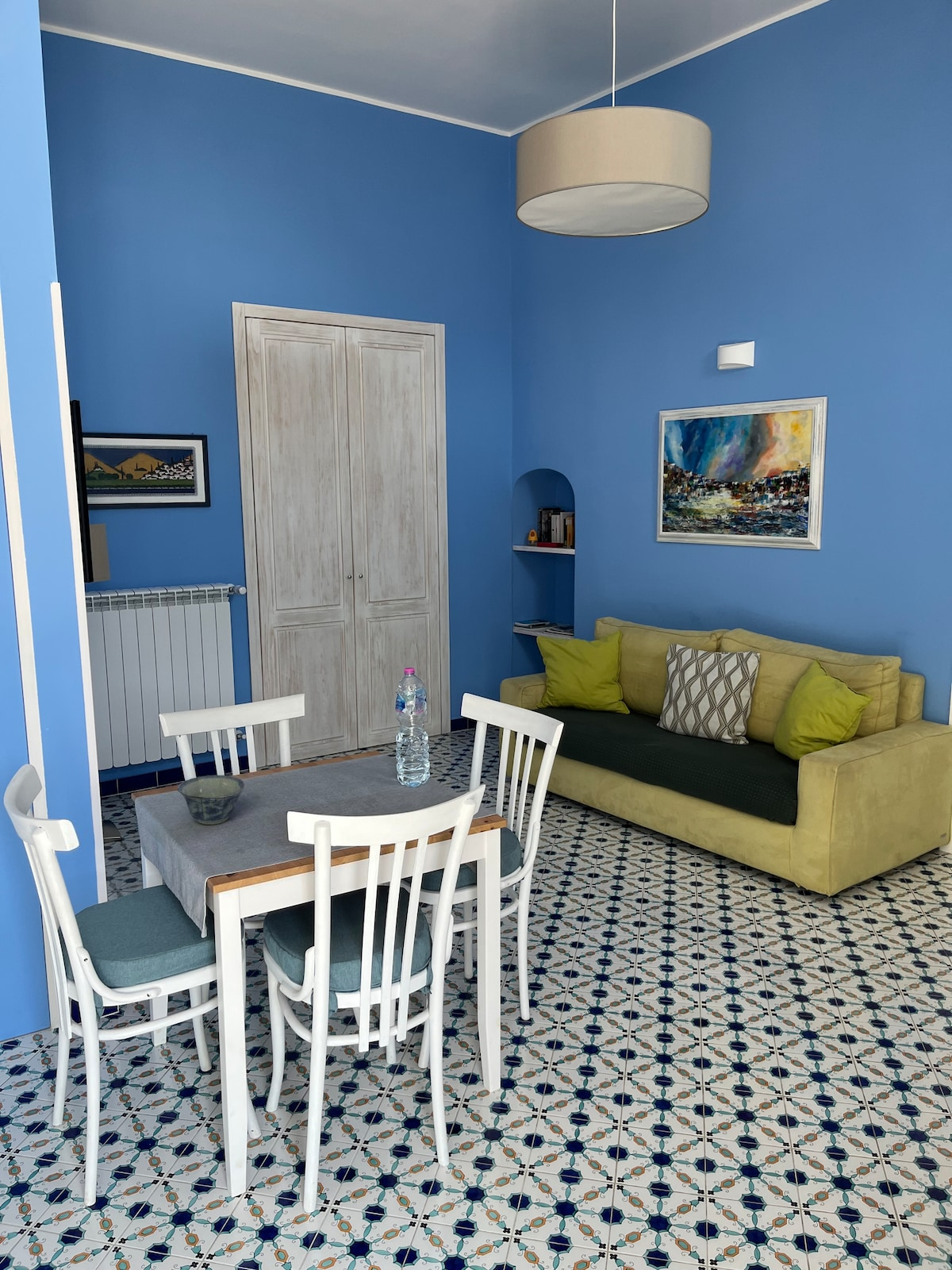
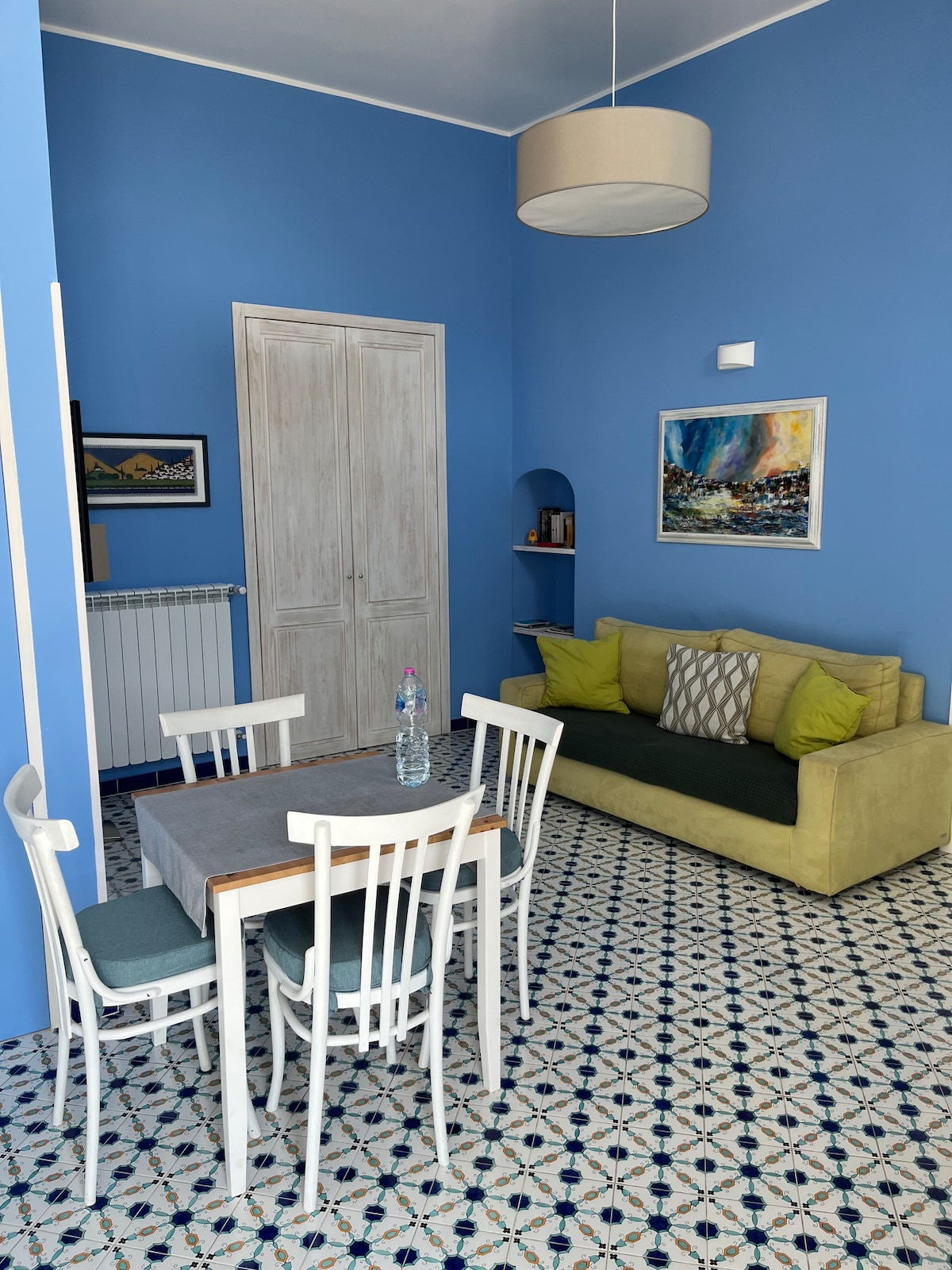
- bowl [177,774,245,825]
